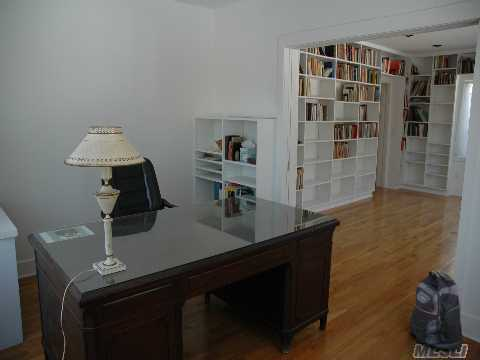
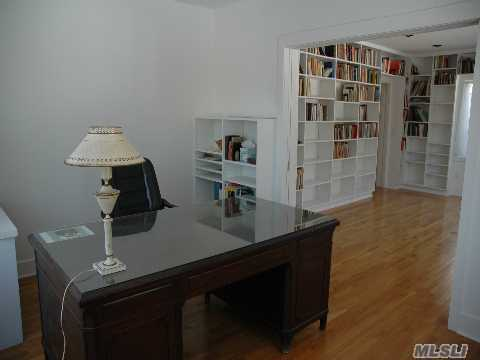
- backpack [408,269,464,352]
